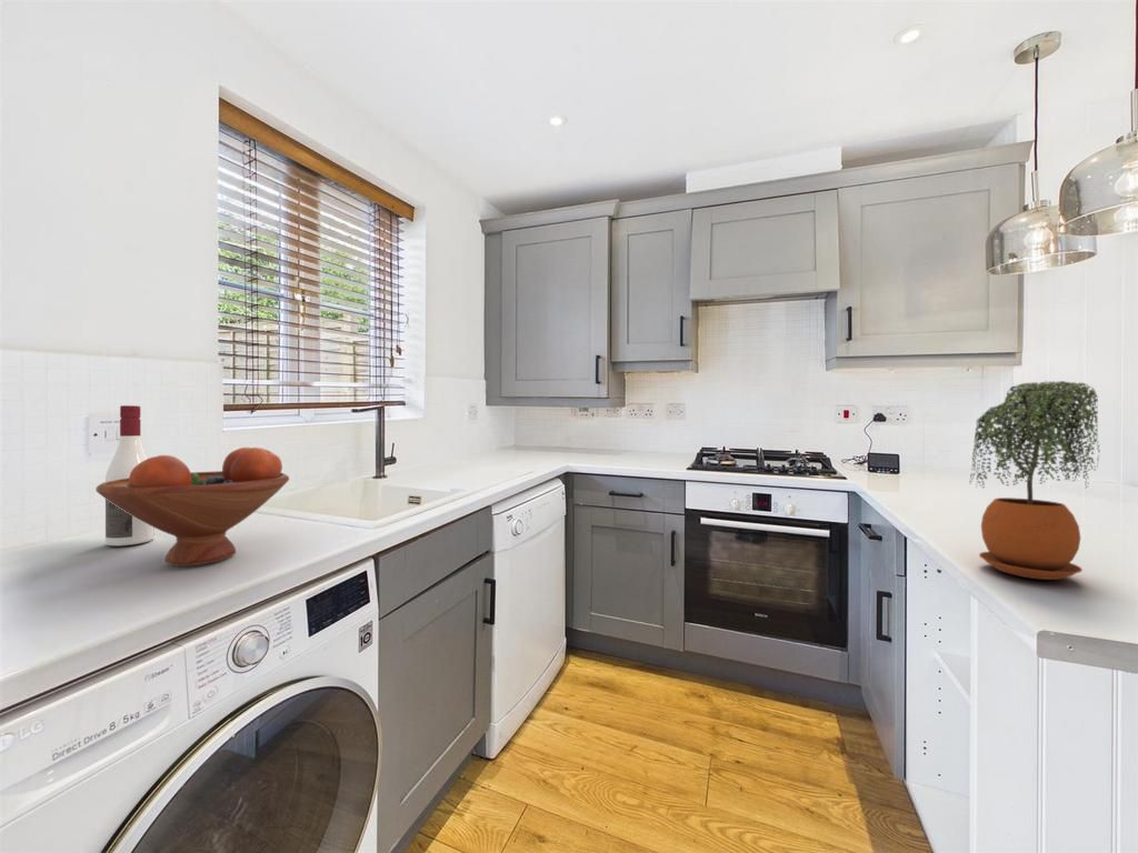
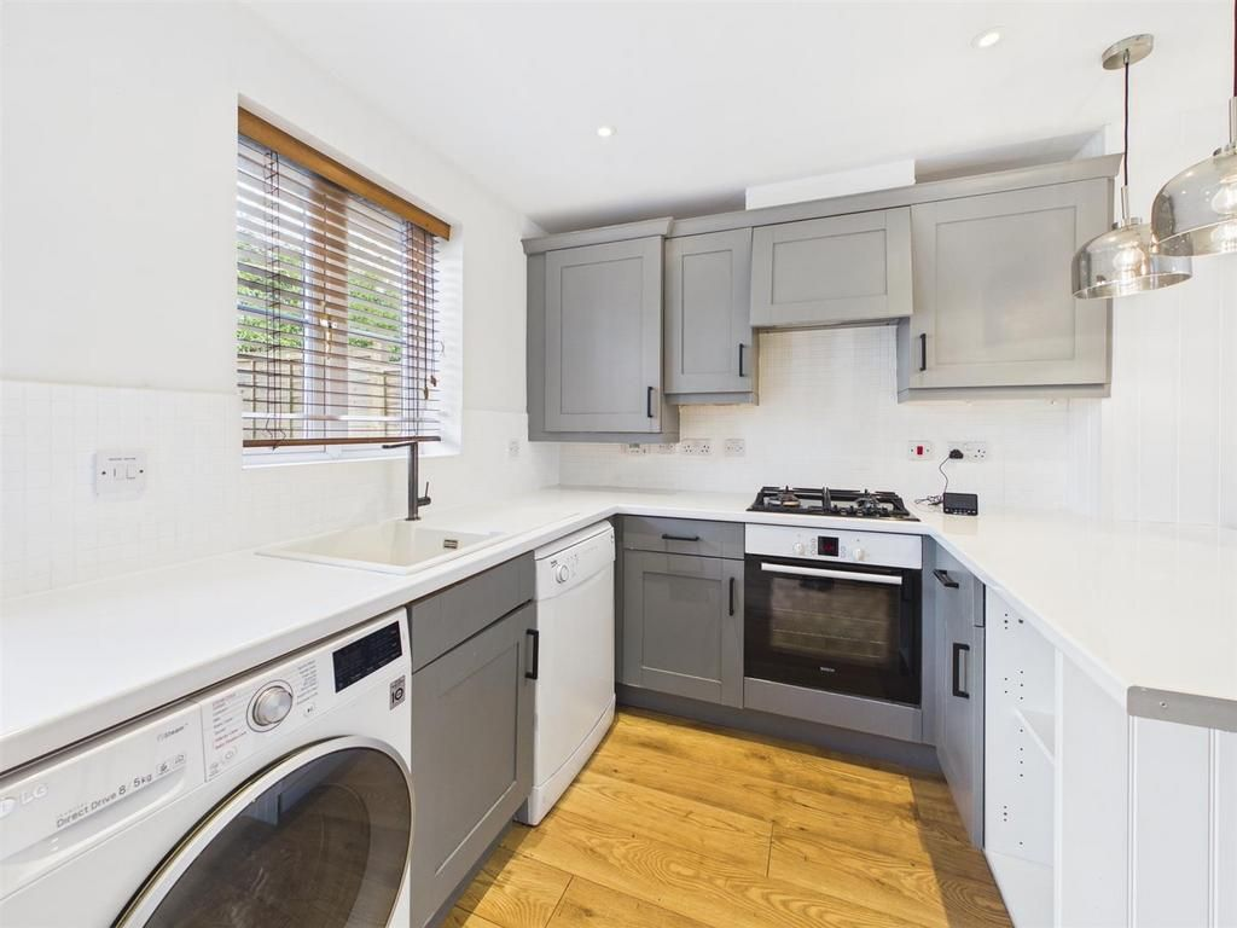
- potted plant [968,380,1101,581]
- alcohol [104,404,156,546]
- fruit bowl [94,446,290,568]
